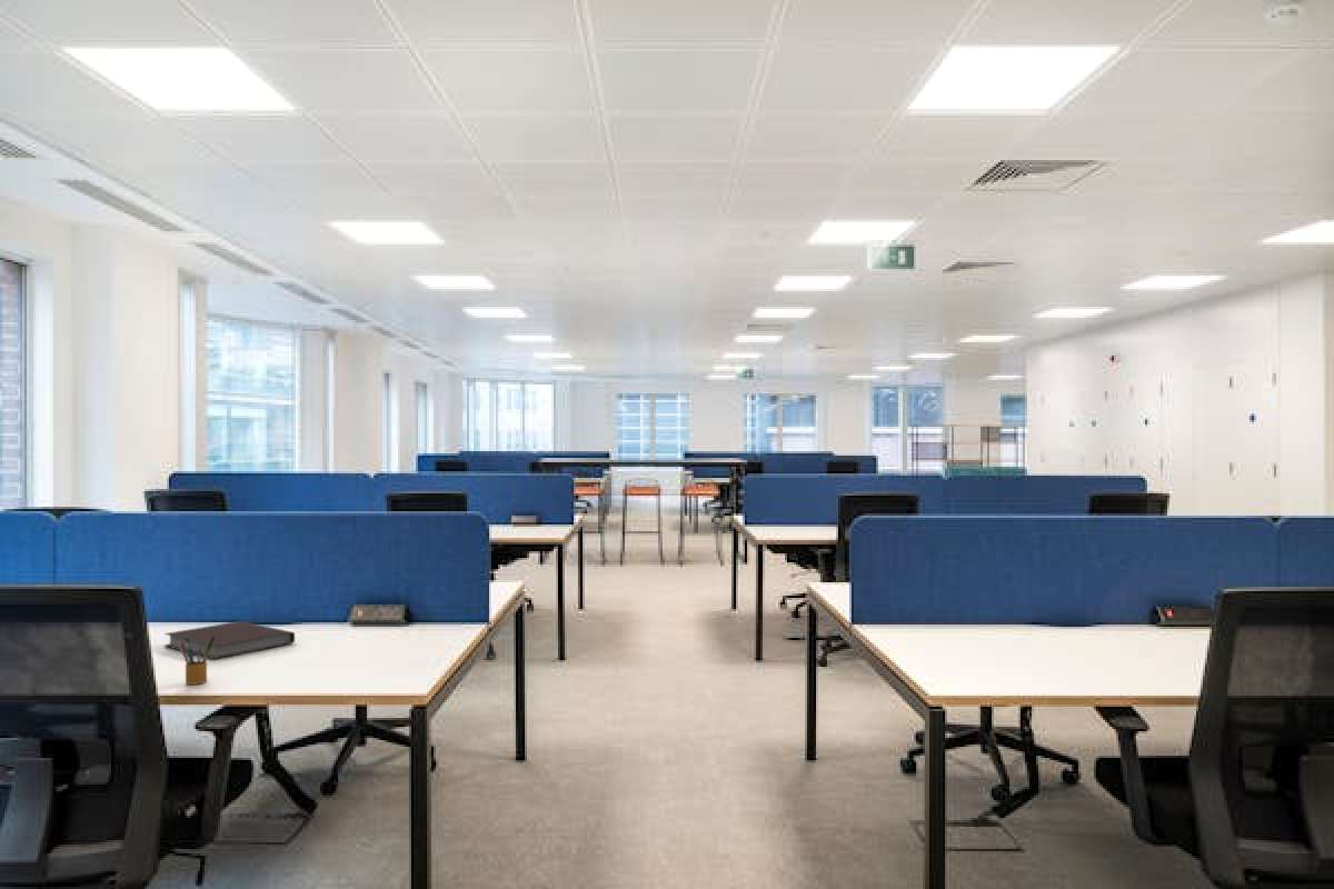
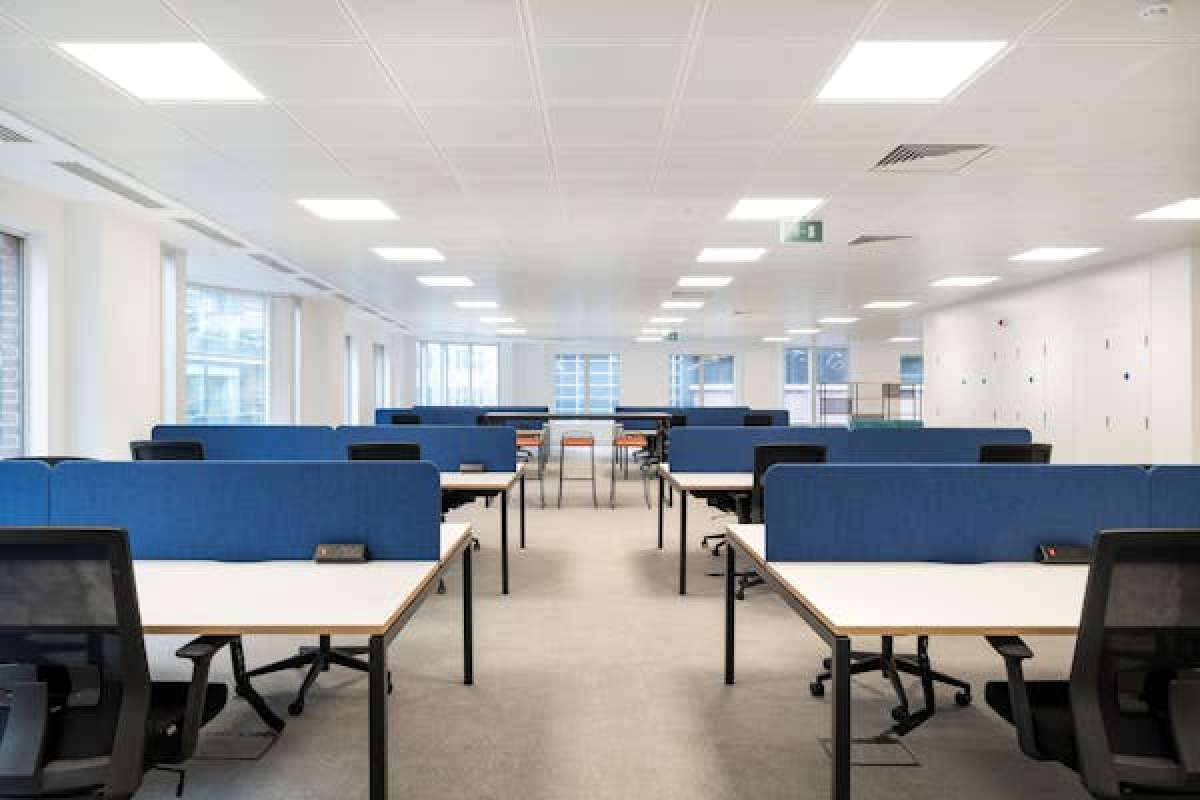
- notebook [162,620,296,660]
- pencil box [177,635,215,686]
